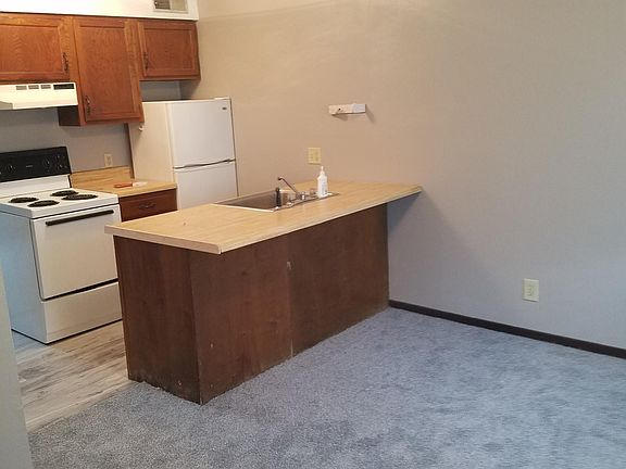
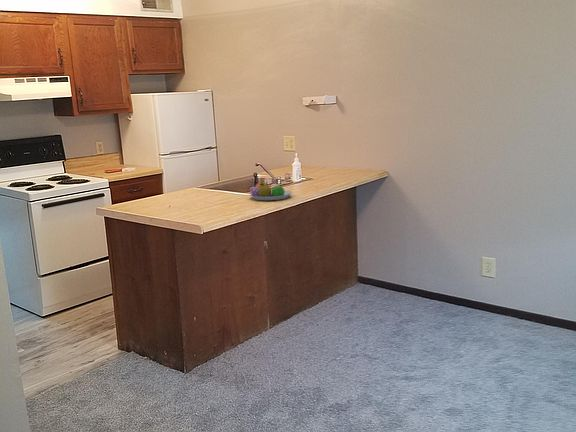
+ fruit bowl [249,182,293,201]
